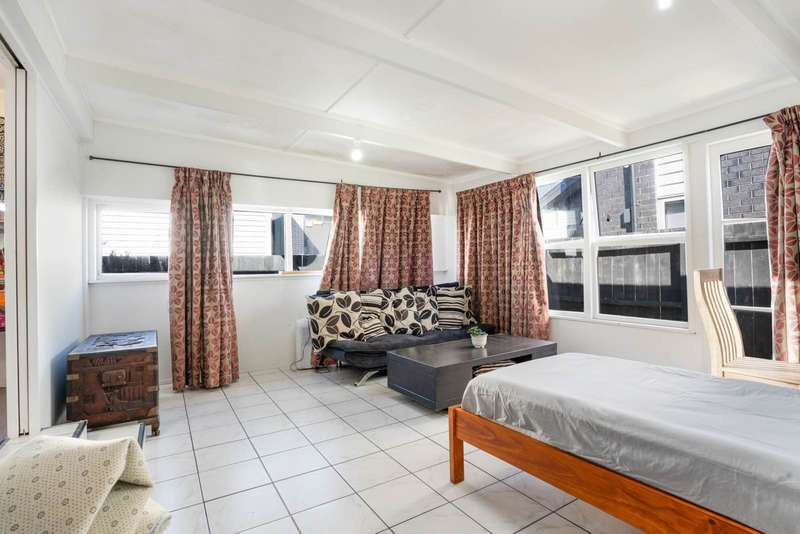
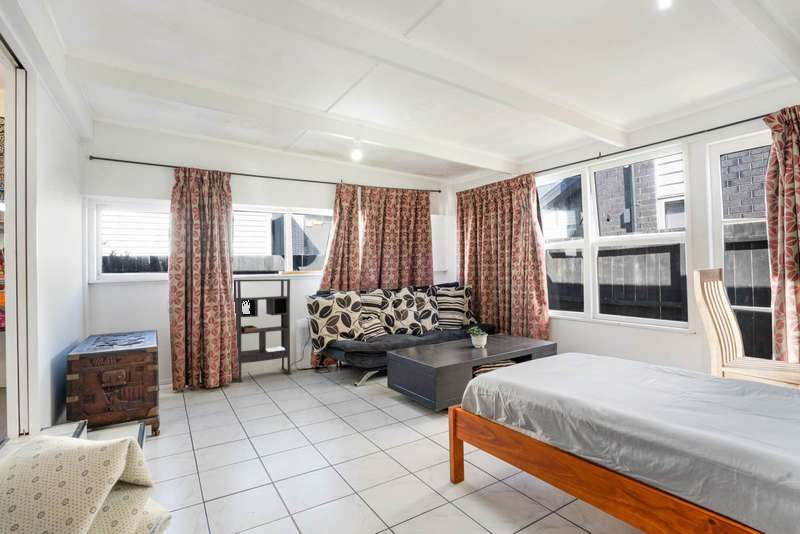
+ bookshelf [233,278,293,383]
